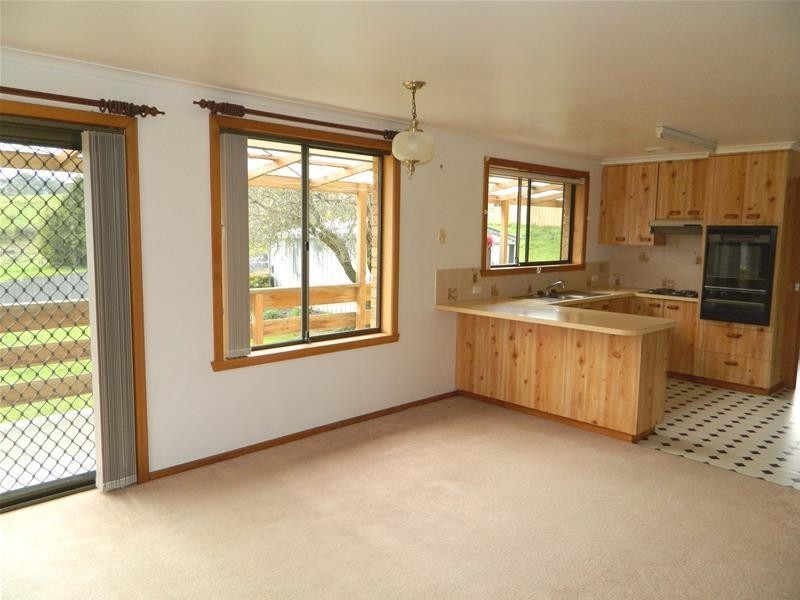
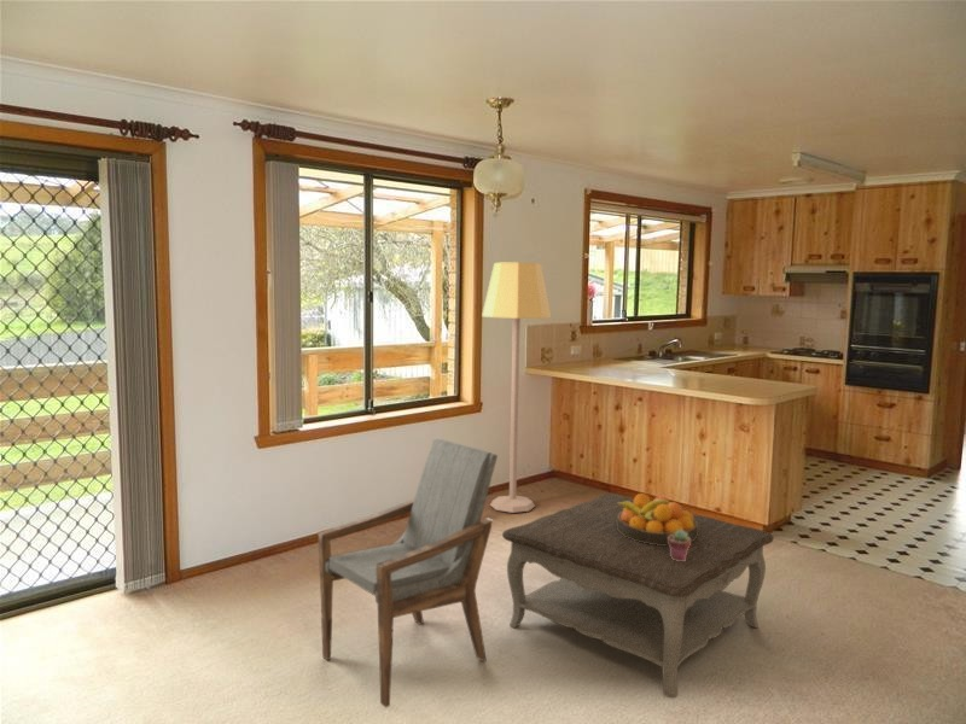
+ lamp [481,261,552,514]
+ armchair [316,437,499,708]
+ fruit bowl [617,492,698,545]
+ coffee table [501,492,775,699]
+ potted succulent [668,530,691,561]
